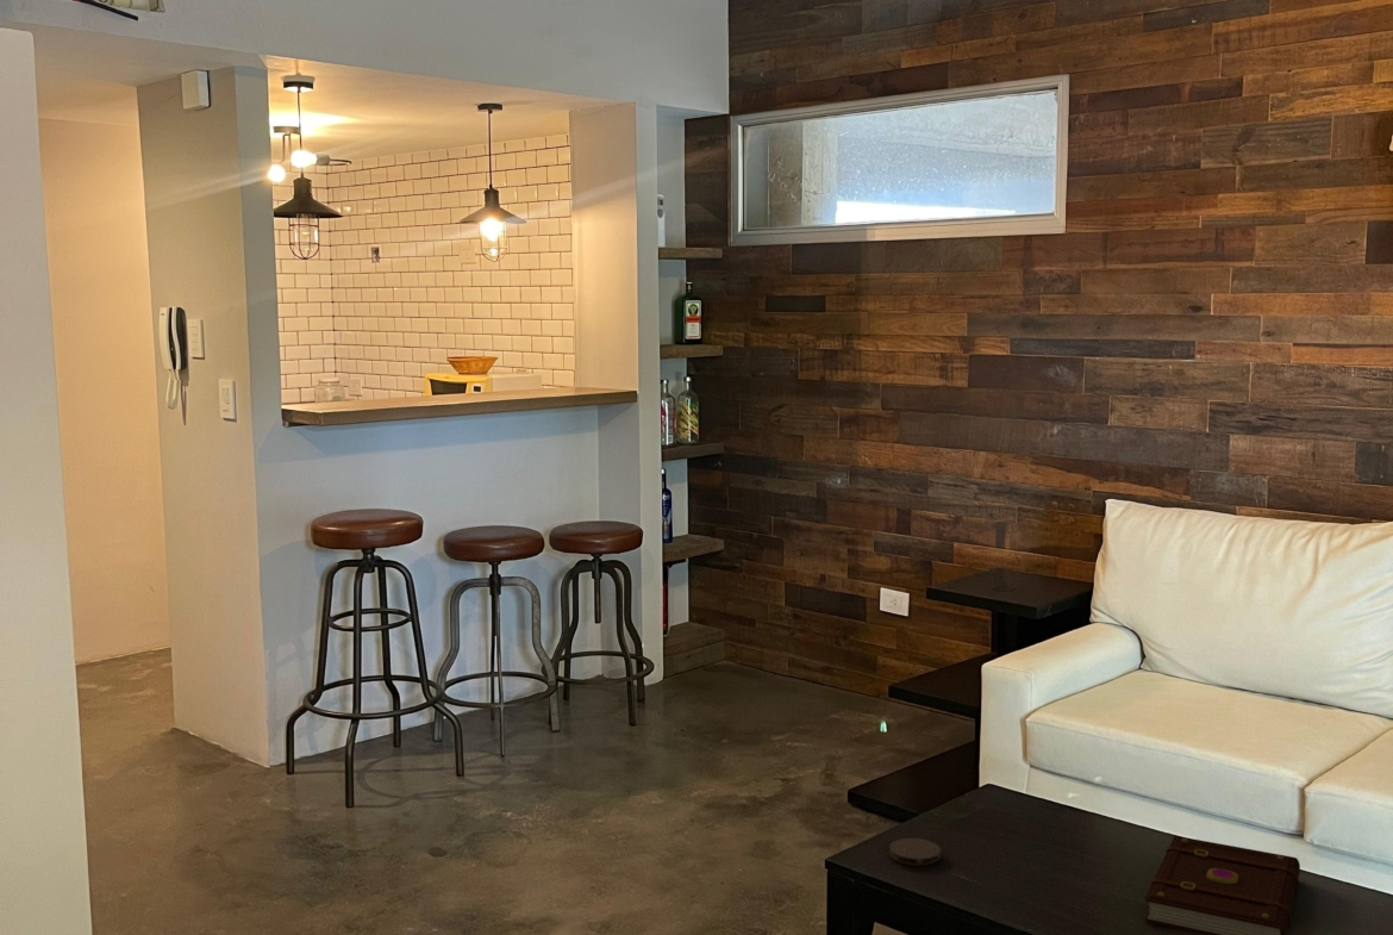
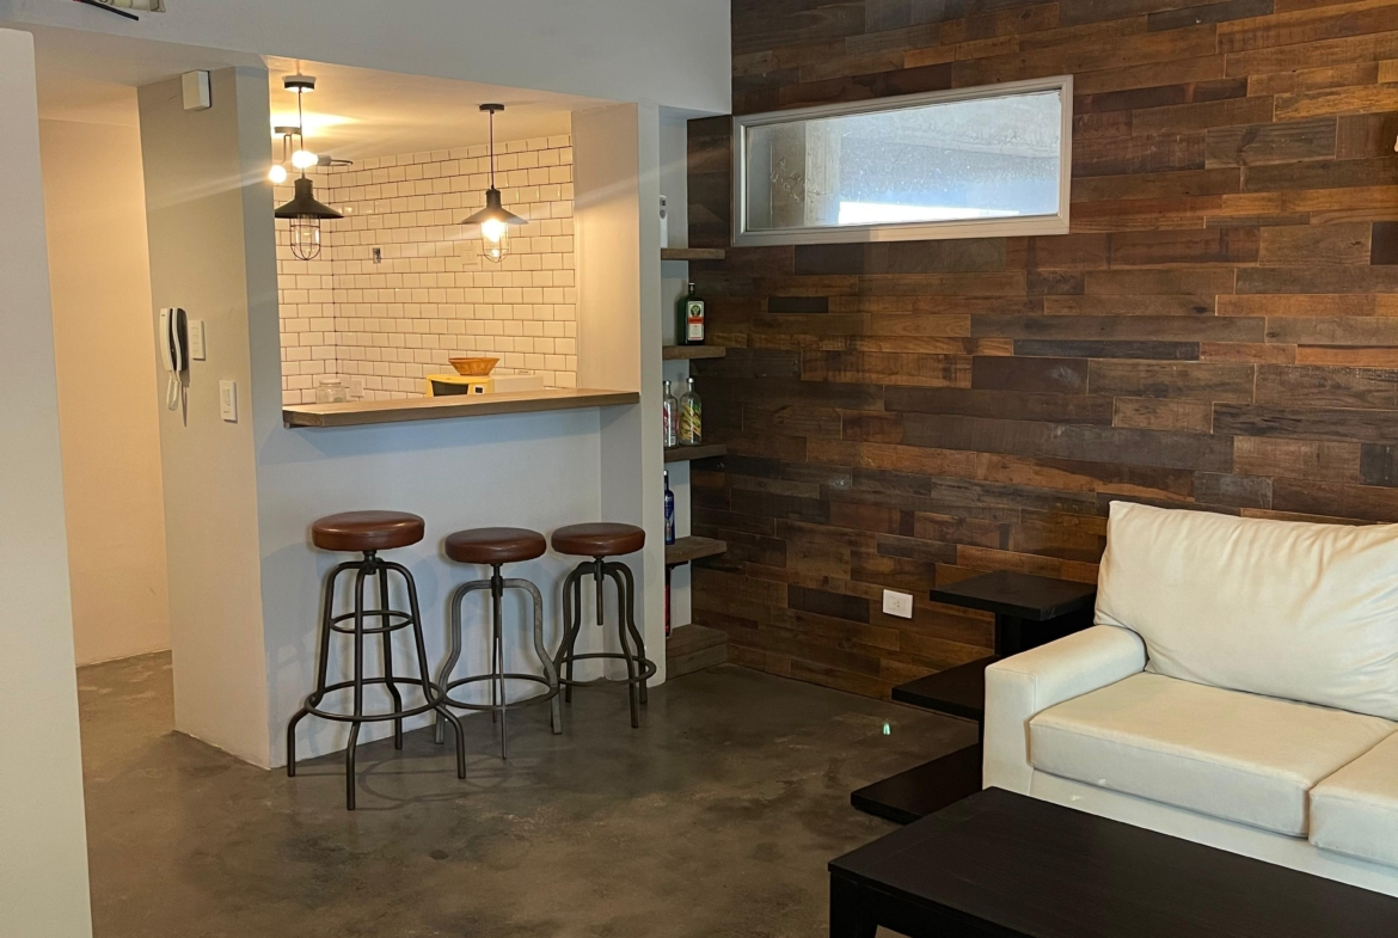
- coaster [888,837,942,867]
- book [1143,835,1301,935]
